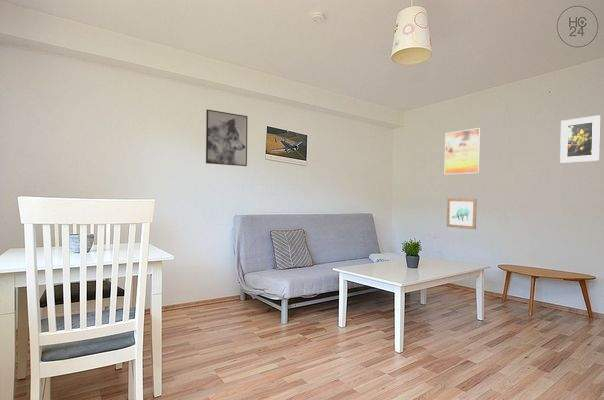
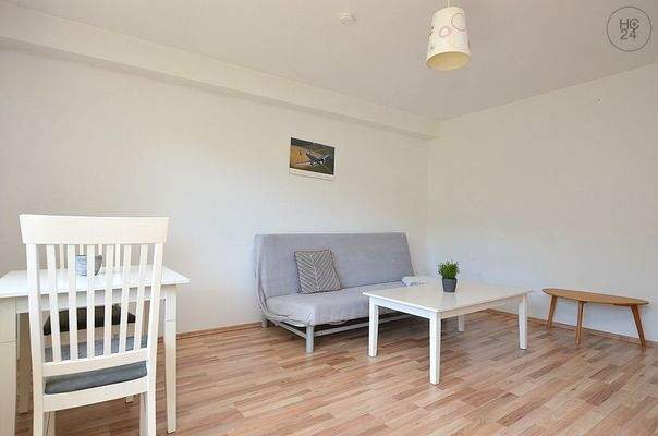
- wall art [205,108,248,167]
- wall art [446,197,478,230]
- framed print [444,127,482,175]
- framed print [559,114,602,164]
